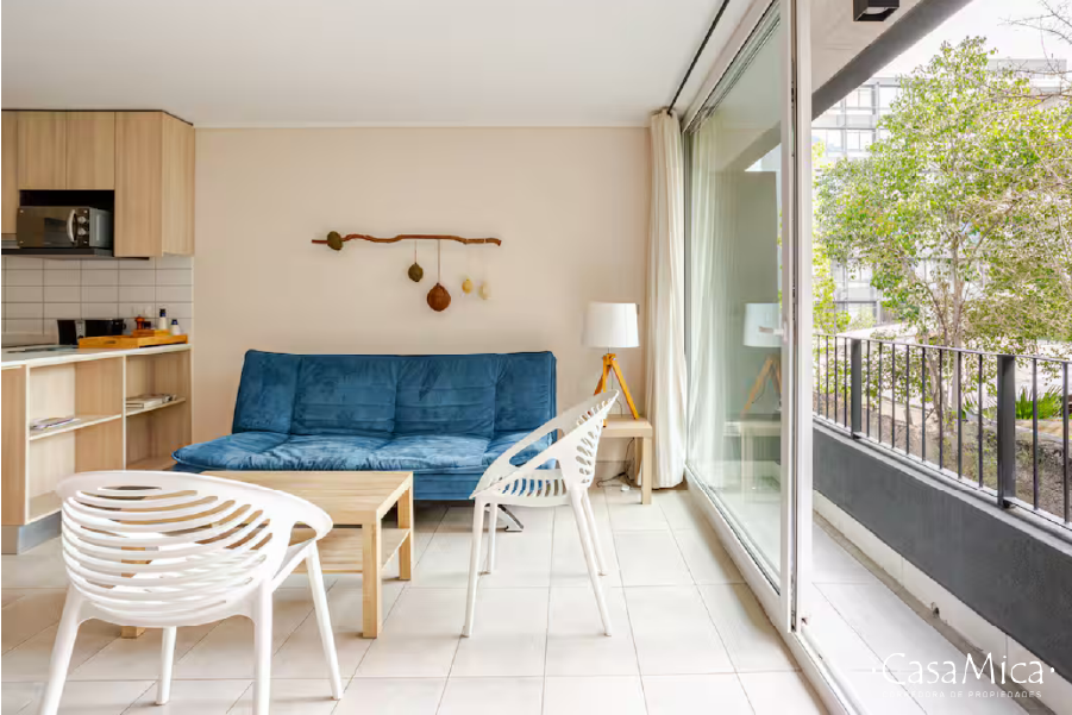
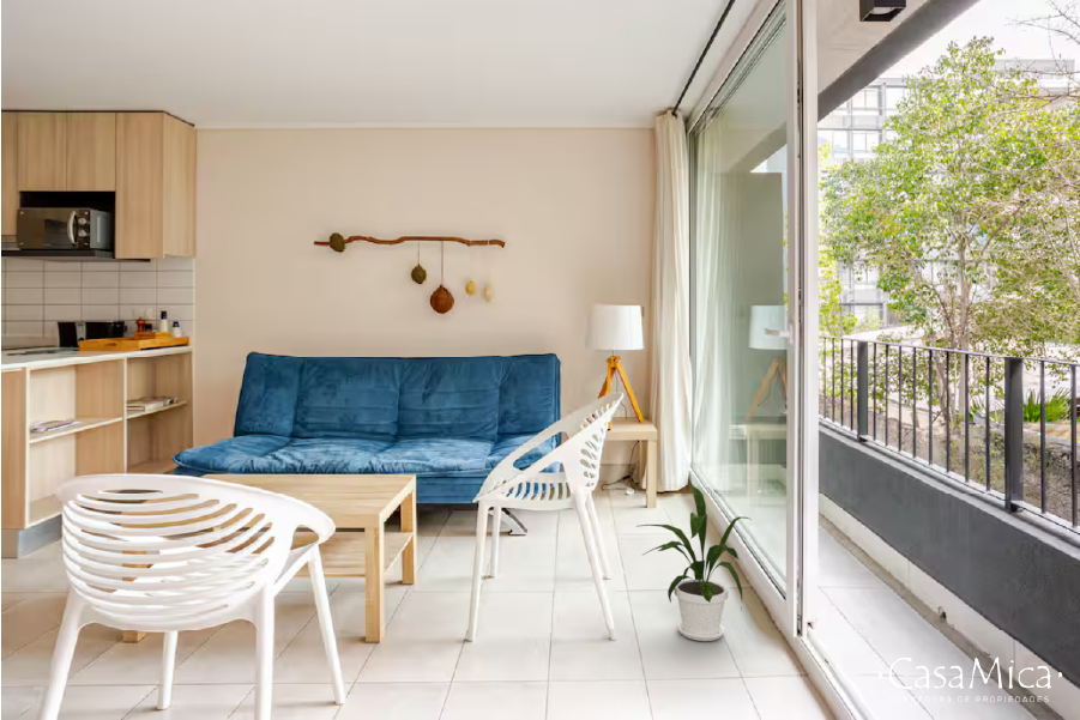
+ house plant [635,484,753,642]
